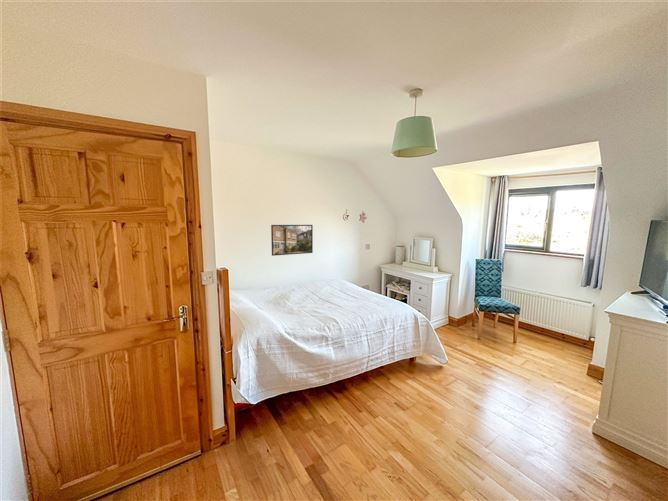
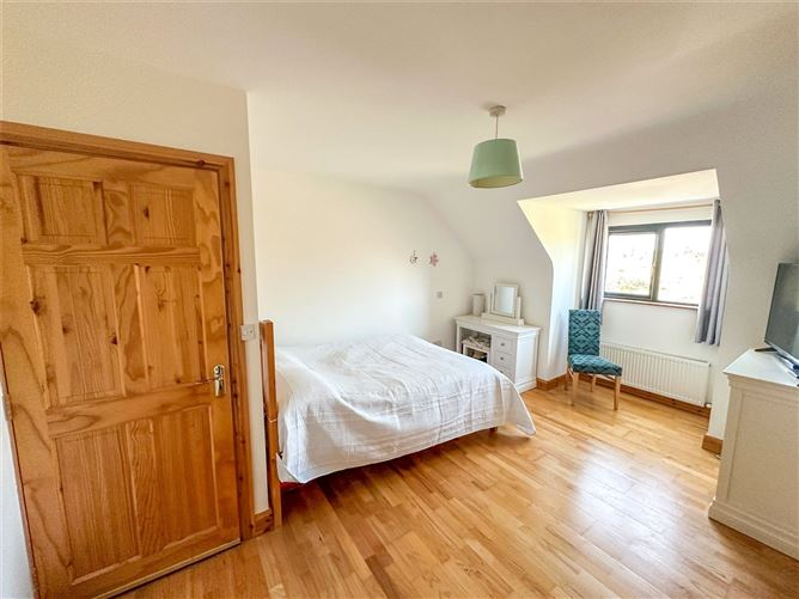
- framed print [270,224,314,257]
